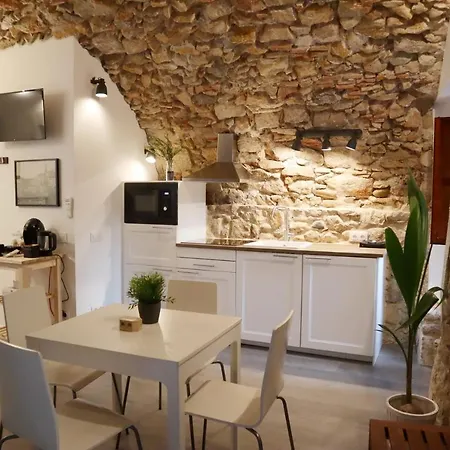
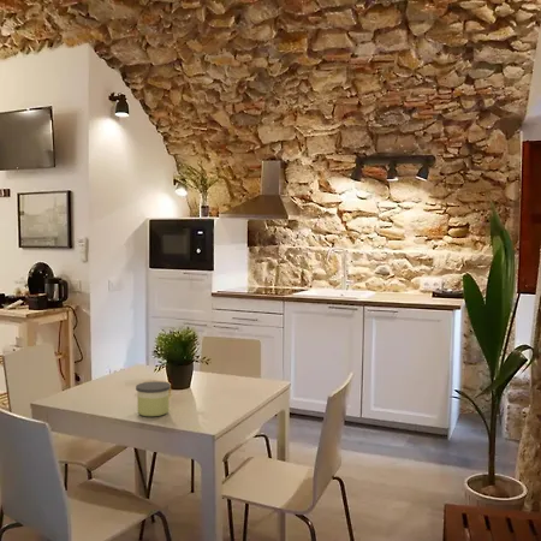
+ candle [135,380,172,417]
